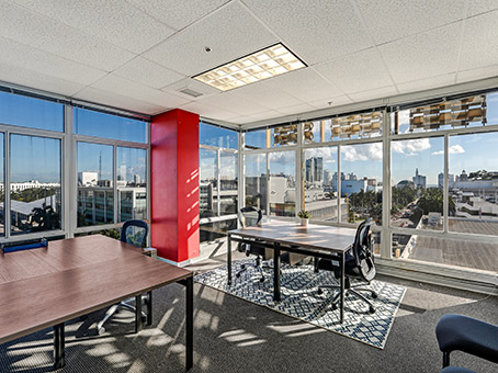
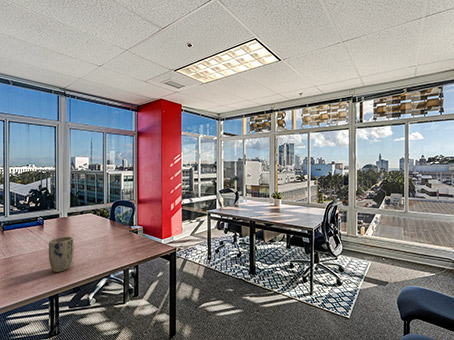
+ plant pot [48,236,74,273]
